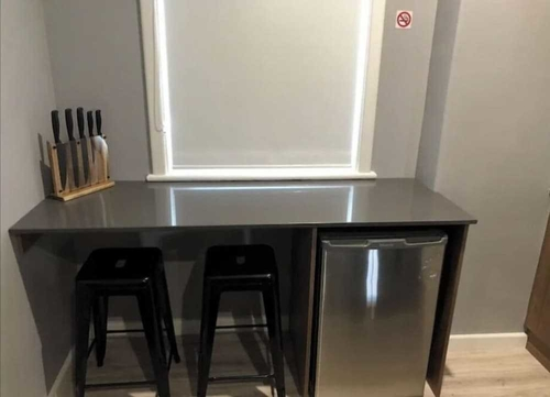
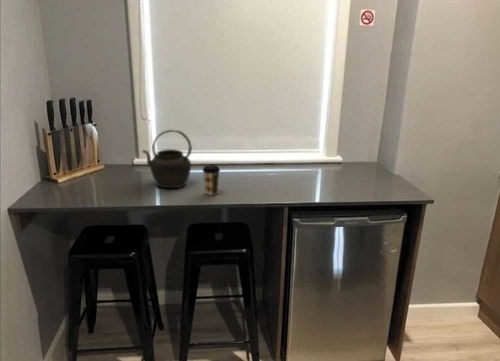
+ kettle [141,129,193,189]
+ coffee cup [201,164,221,196]
